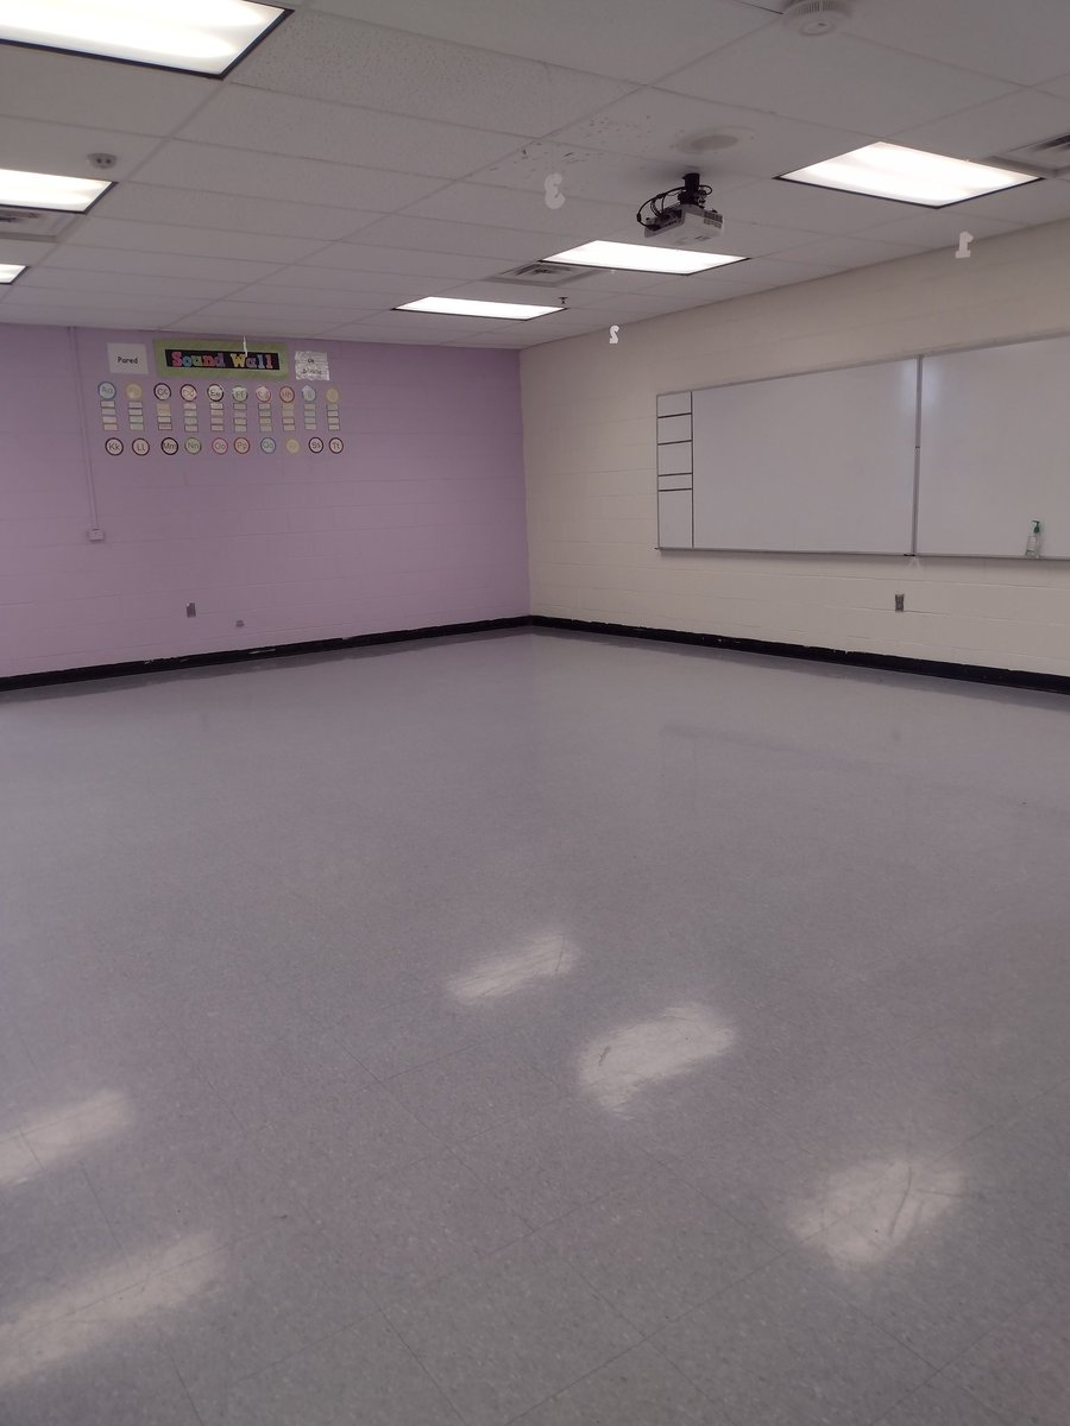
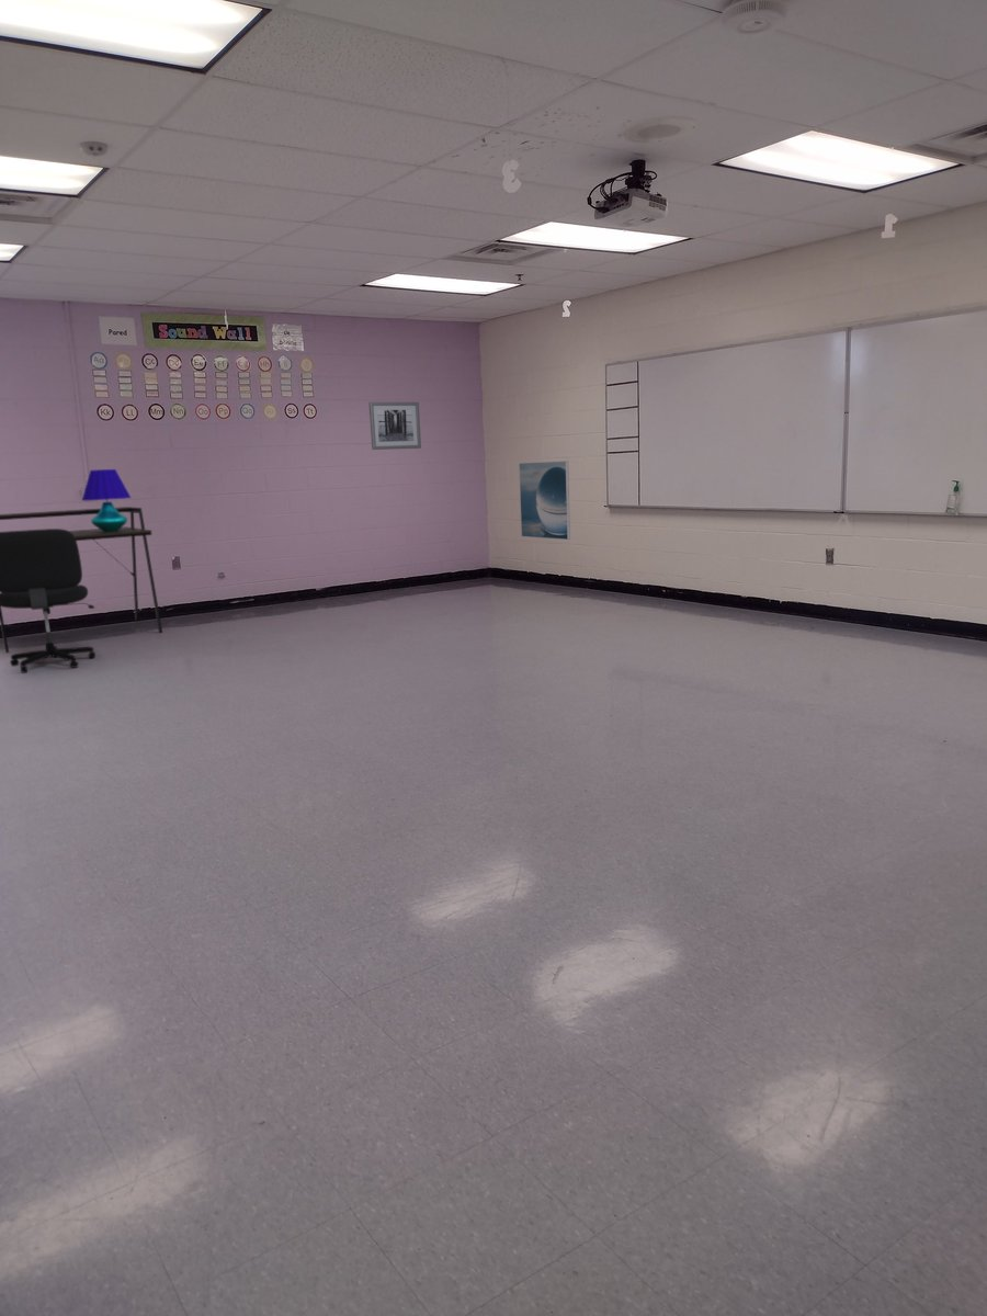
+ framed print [518,461,571,541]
+ office chair [0,527,97,674]
+ table lamp [81,468,132,532]
+ desk [0,506,163,654]
+ wall art [368,401,422,451]
